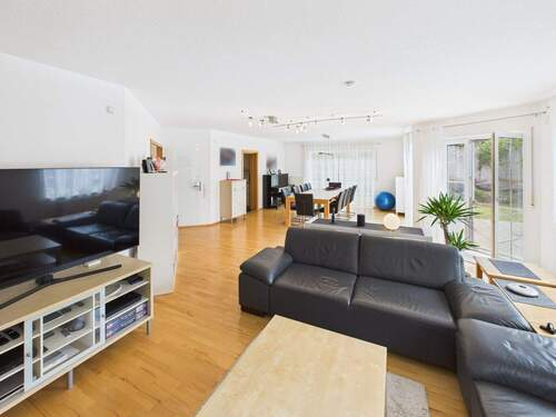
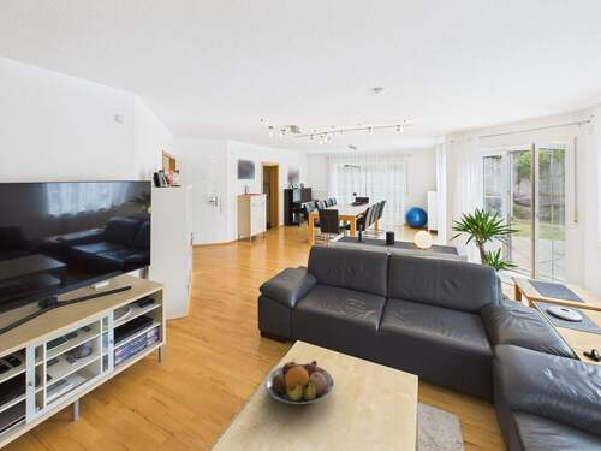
+ fruit bowl [264,358,335,405]
